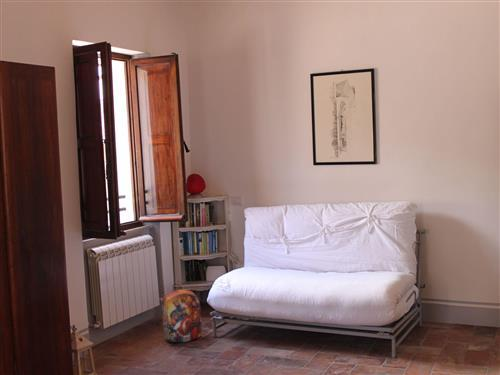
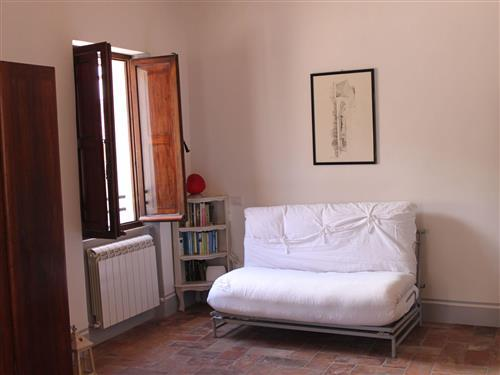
- backpack [161,283,203,343]
